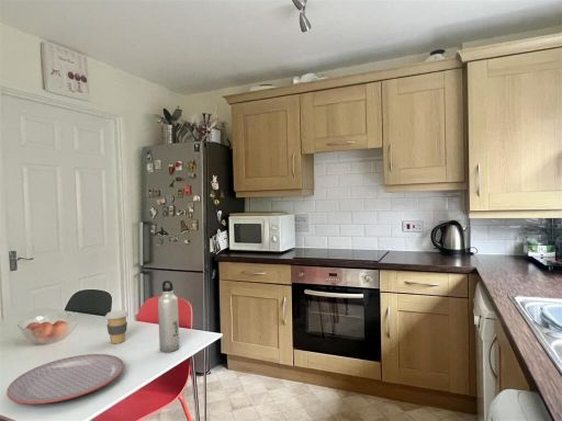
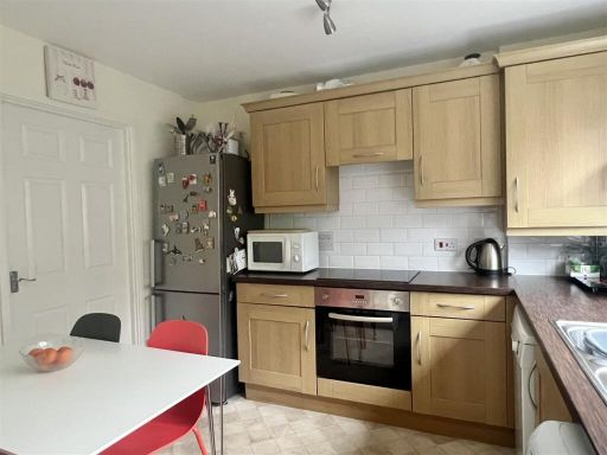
- coffee cup [104,309,130,344]
- plate [5,353,125,405]
- water bottle [157,280,180,353]
